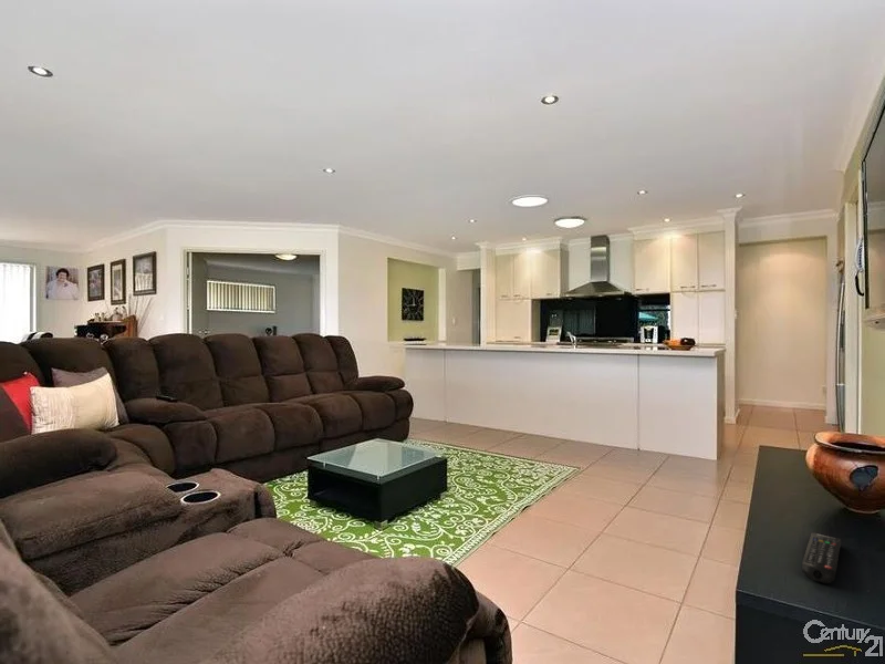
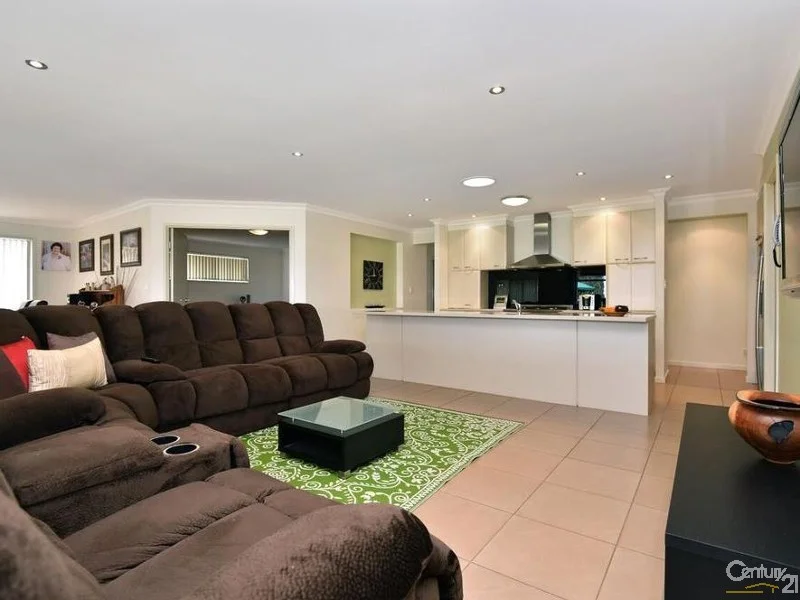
- remote control [801,531,842,584]
